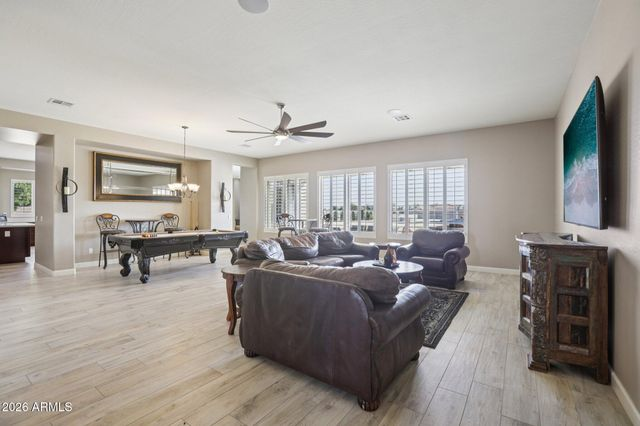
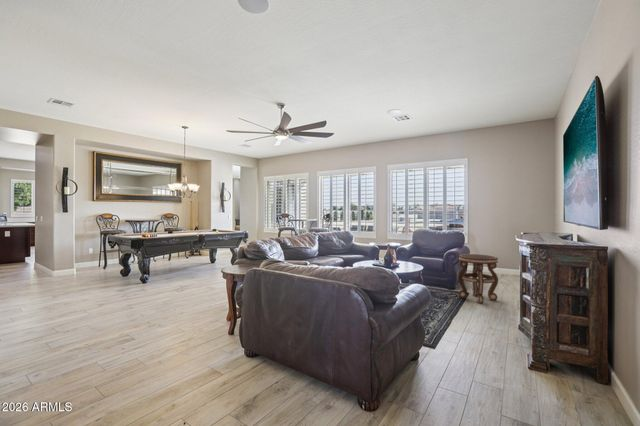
+ side table [457,253,499,304]
